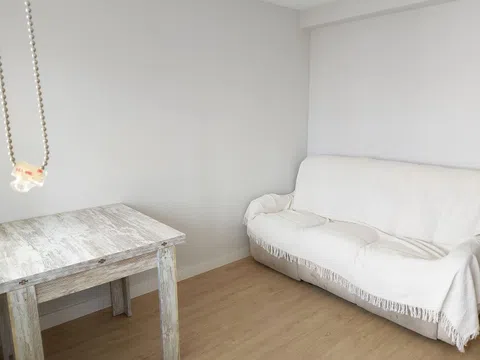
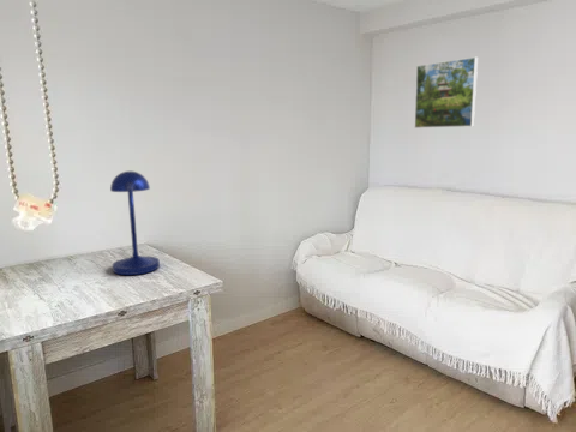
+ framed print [414,56,479,130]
+ desk lamp [109,170,161,276]
